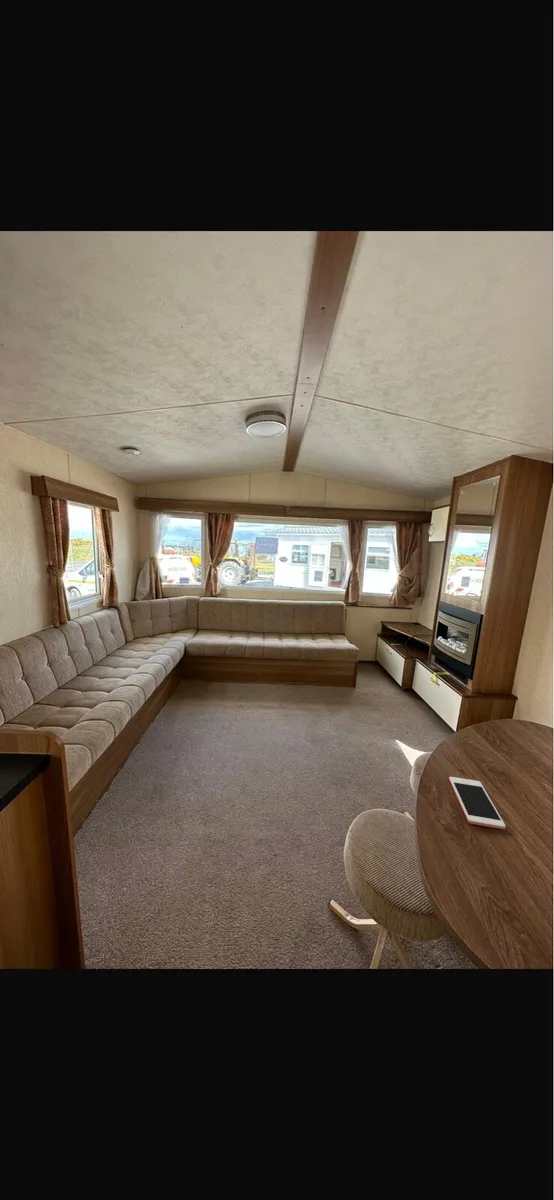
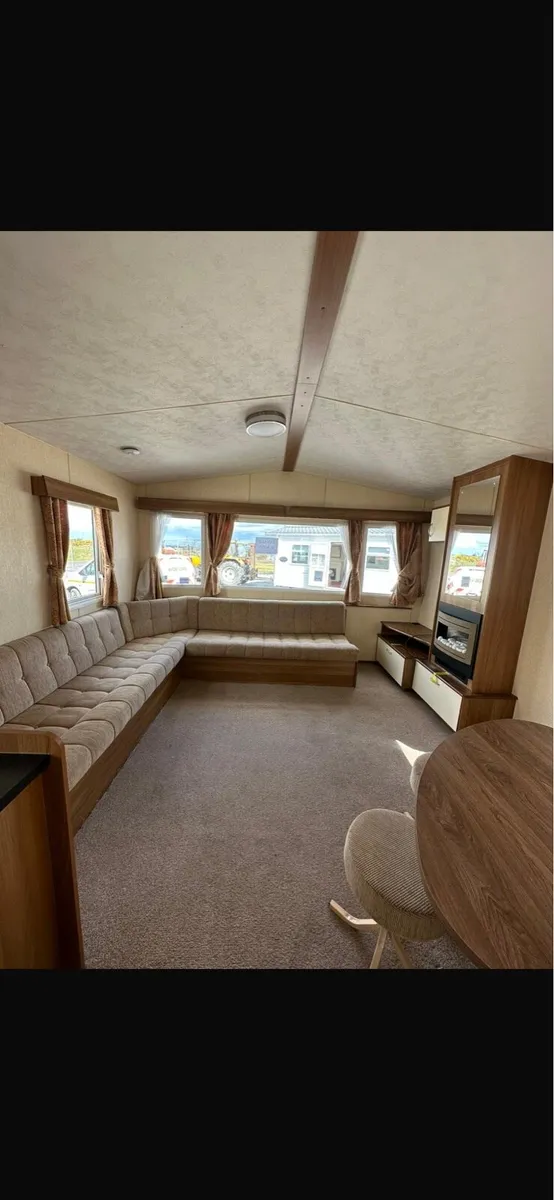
- cell phone [448,776,507,830]
